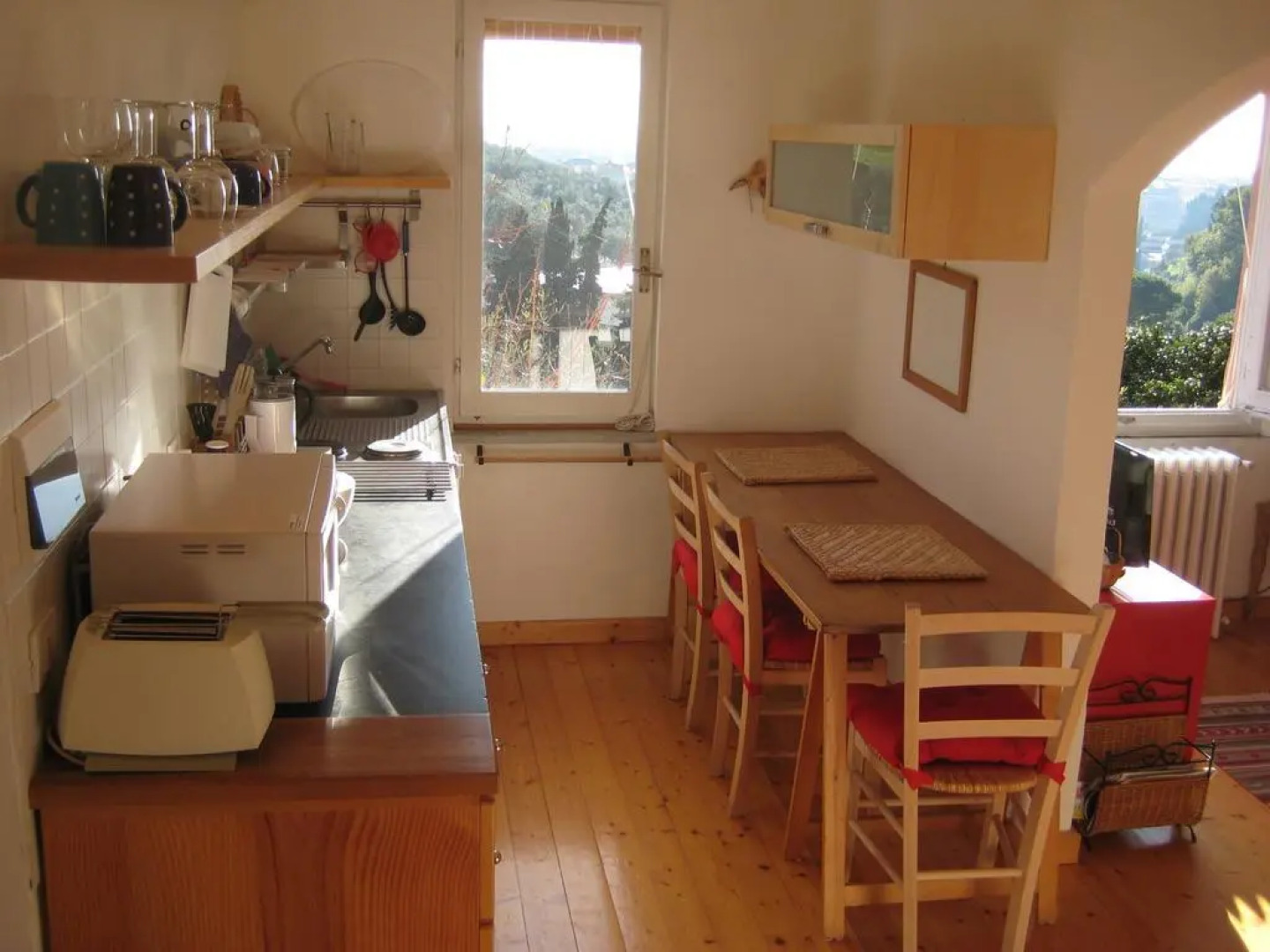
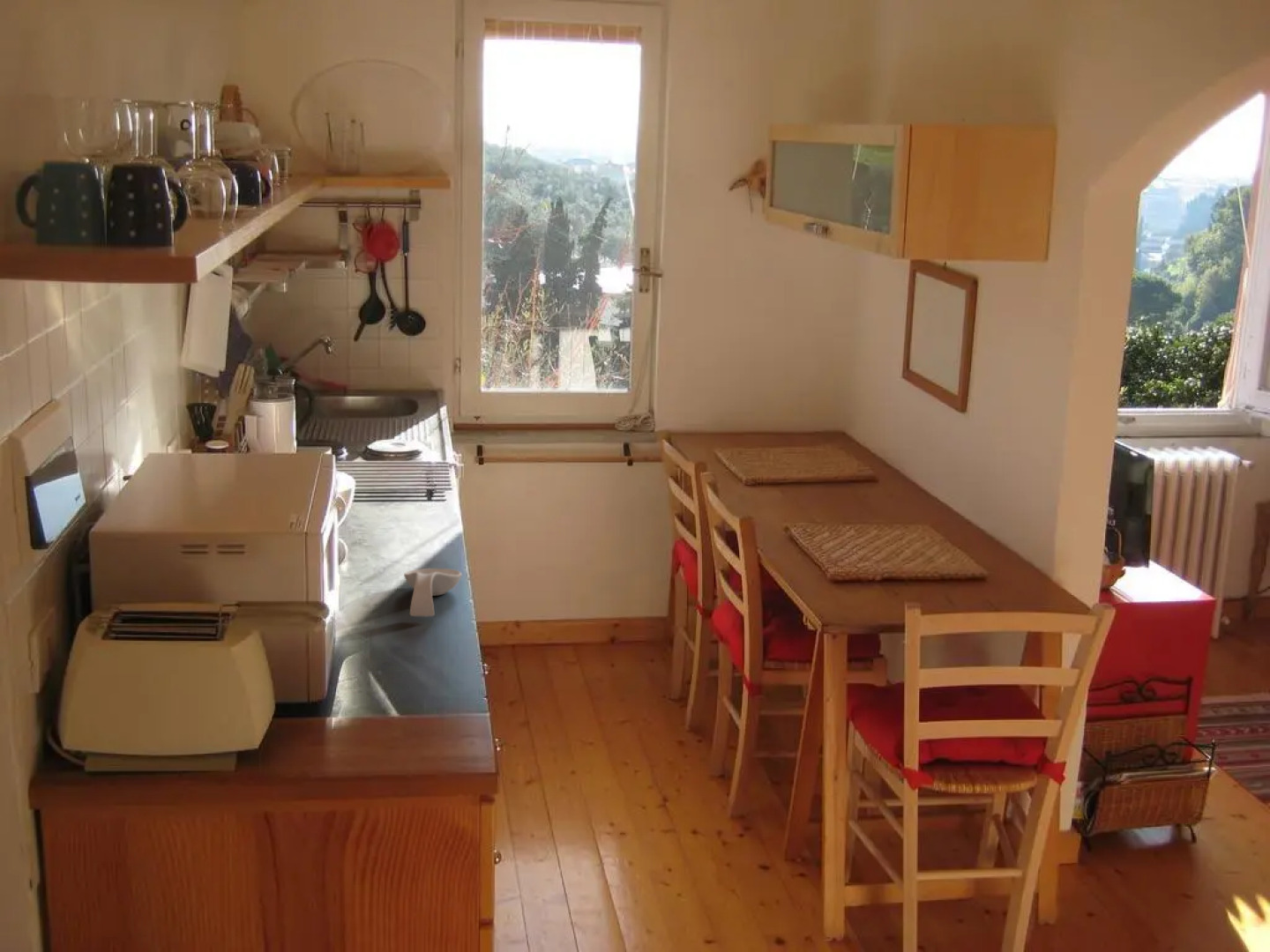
+ spoon rest [403,568,463,617]
